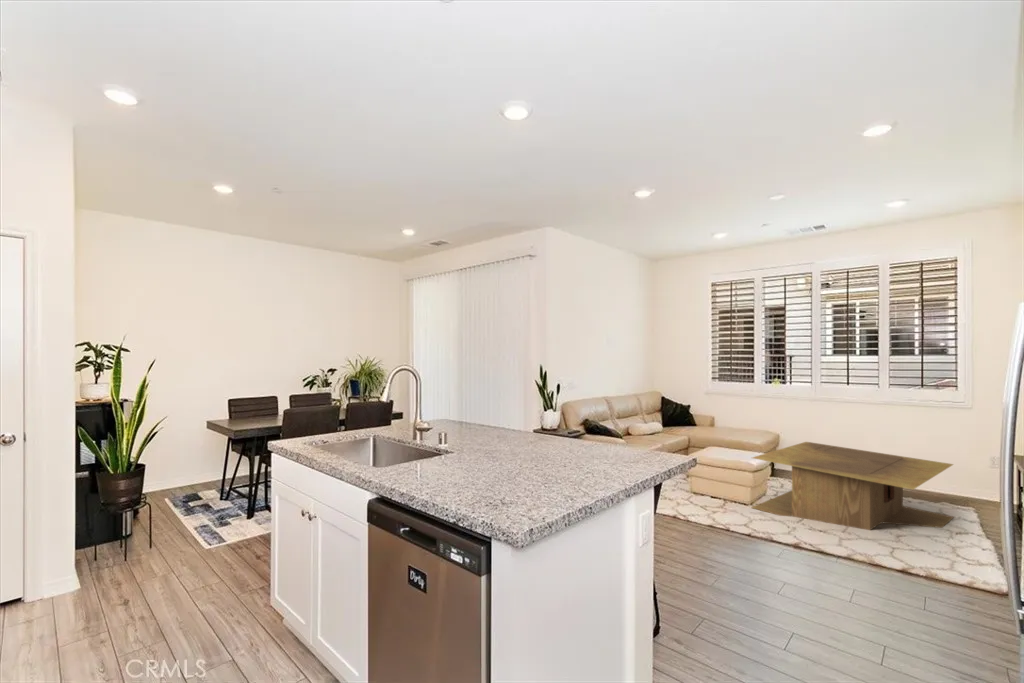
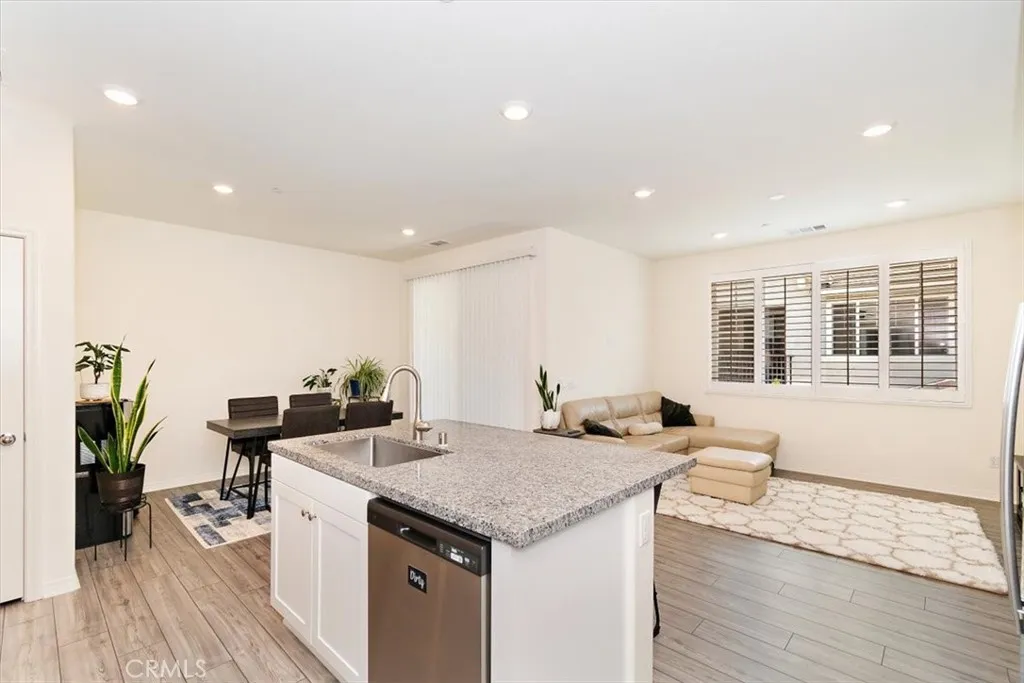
- coffee table [750,441,955,531]
